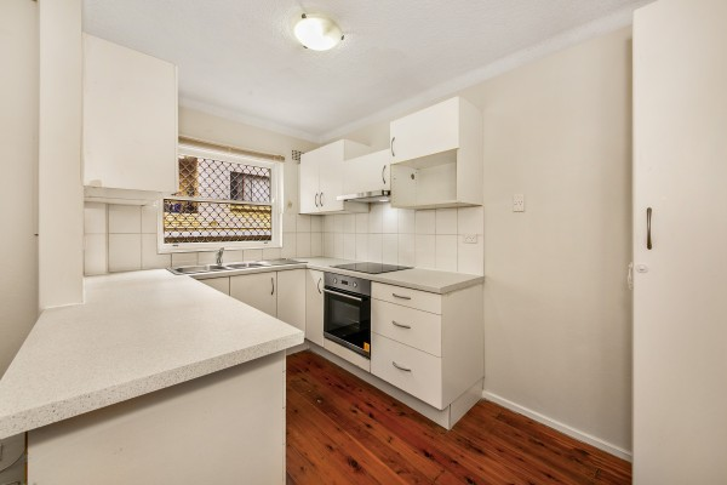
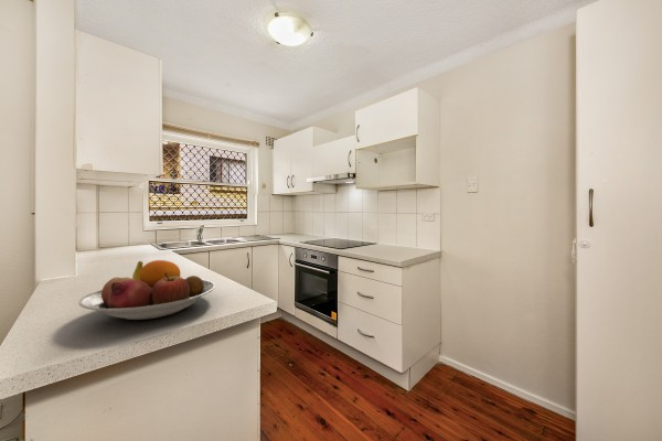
+ fruit bowl [77,259,216,321]
